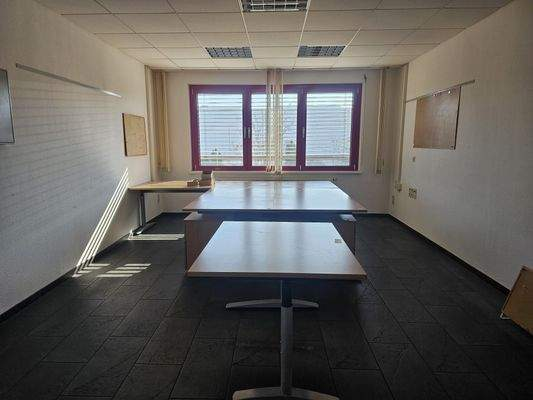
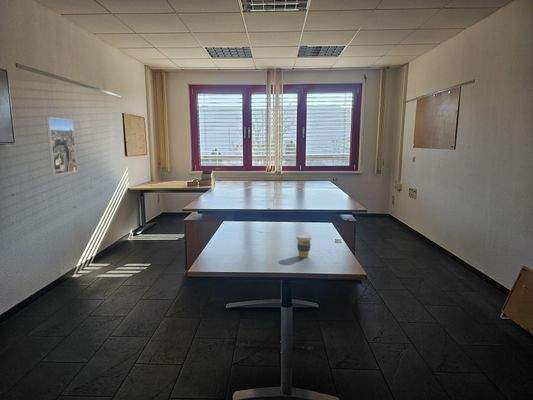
+ coffee cup [295,233,313,259]
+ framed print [45,116,78,176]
